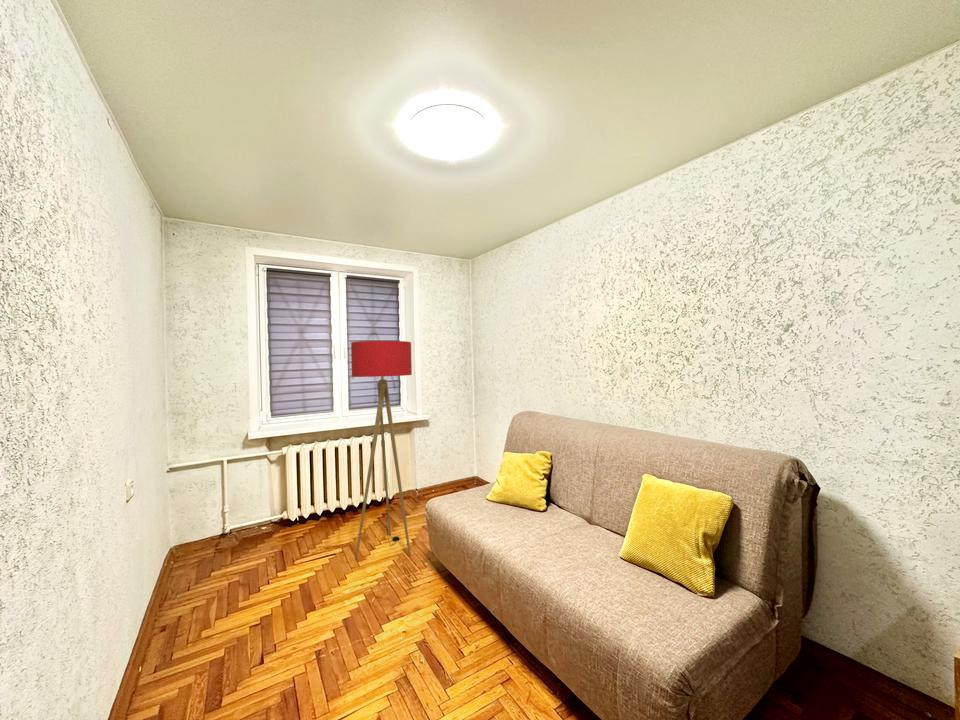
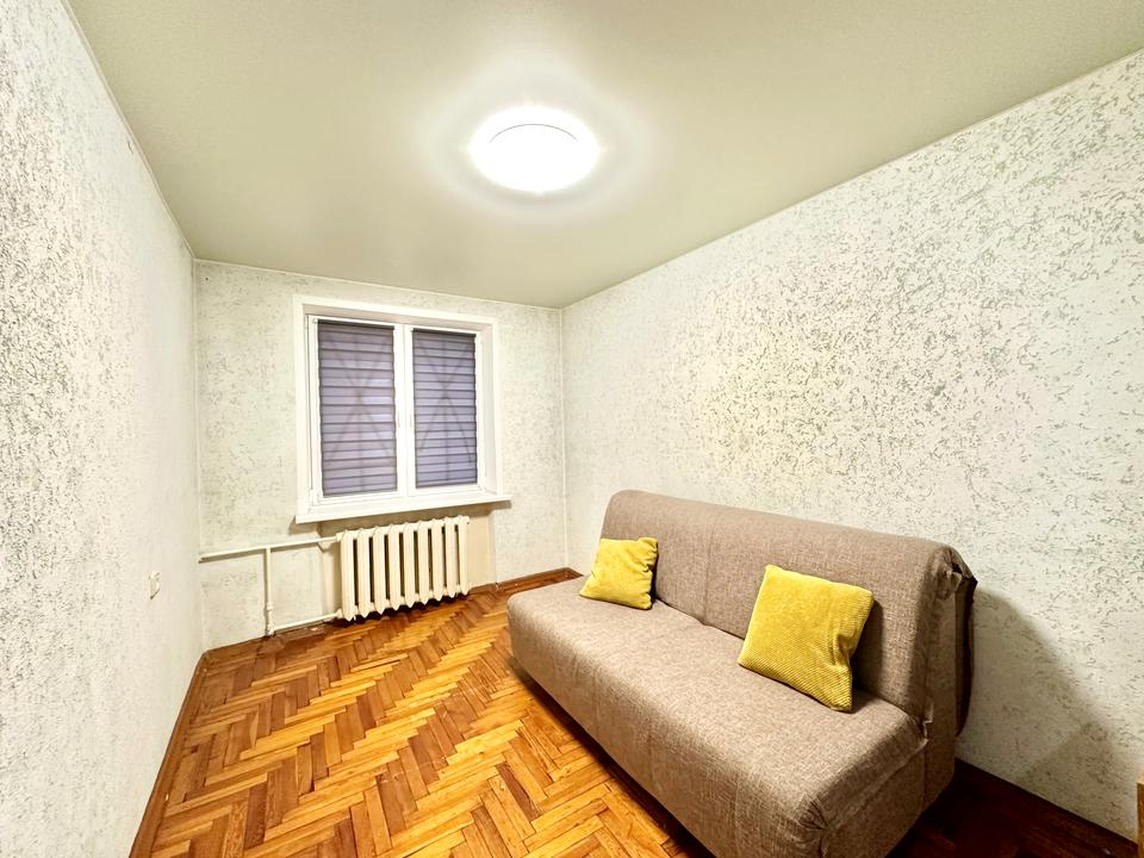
- floor lamp [350,340,413,560]
